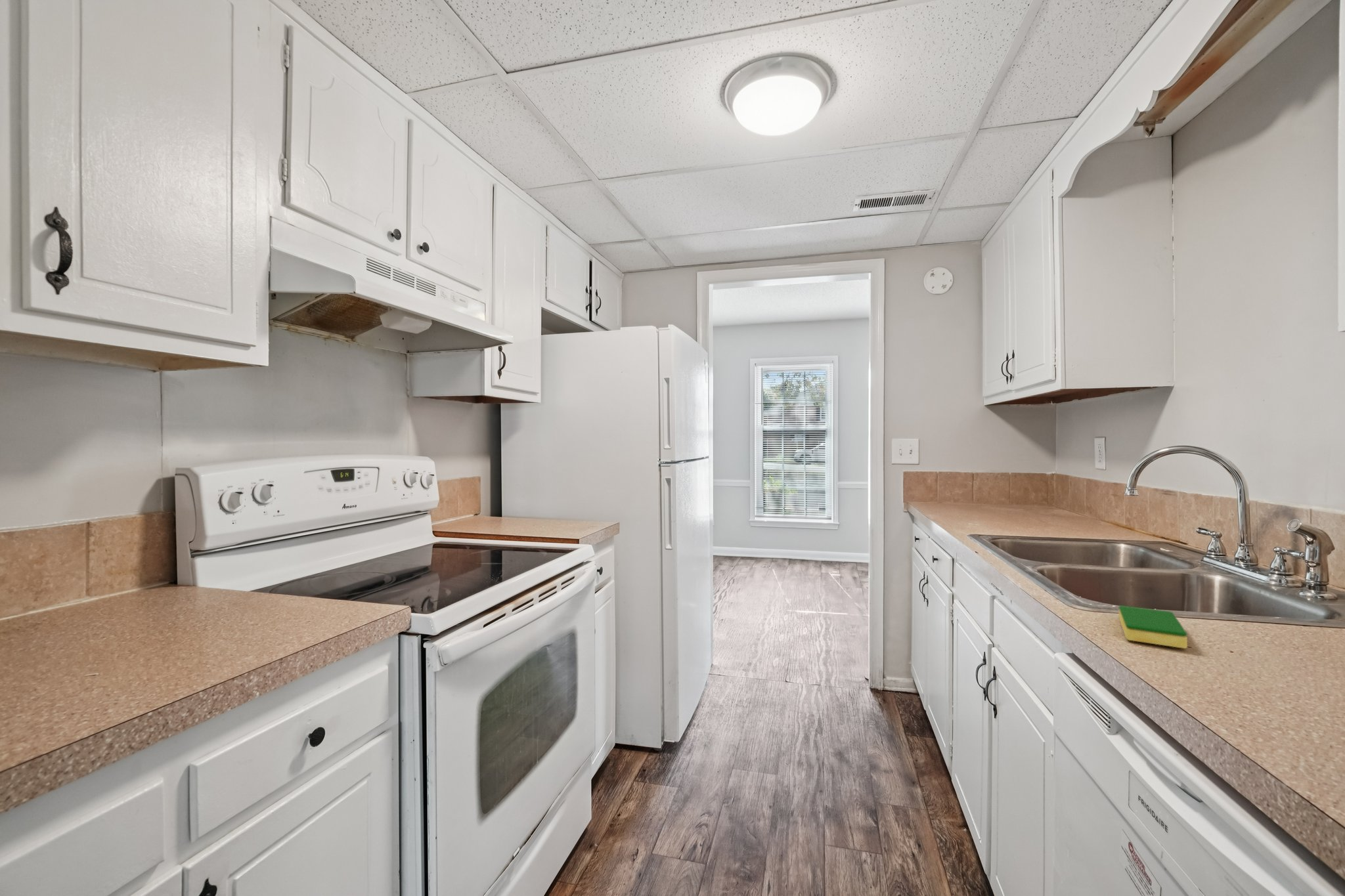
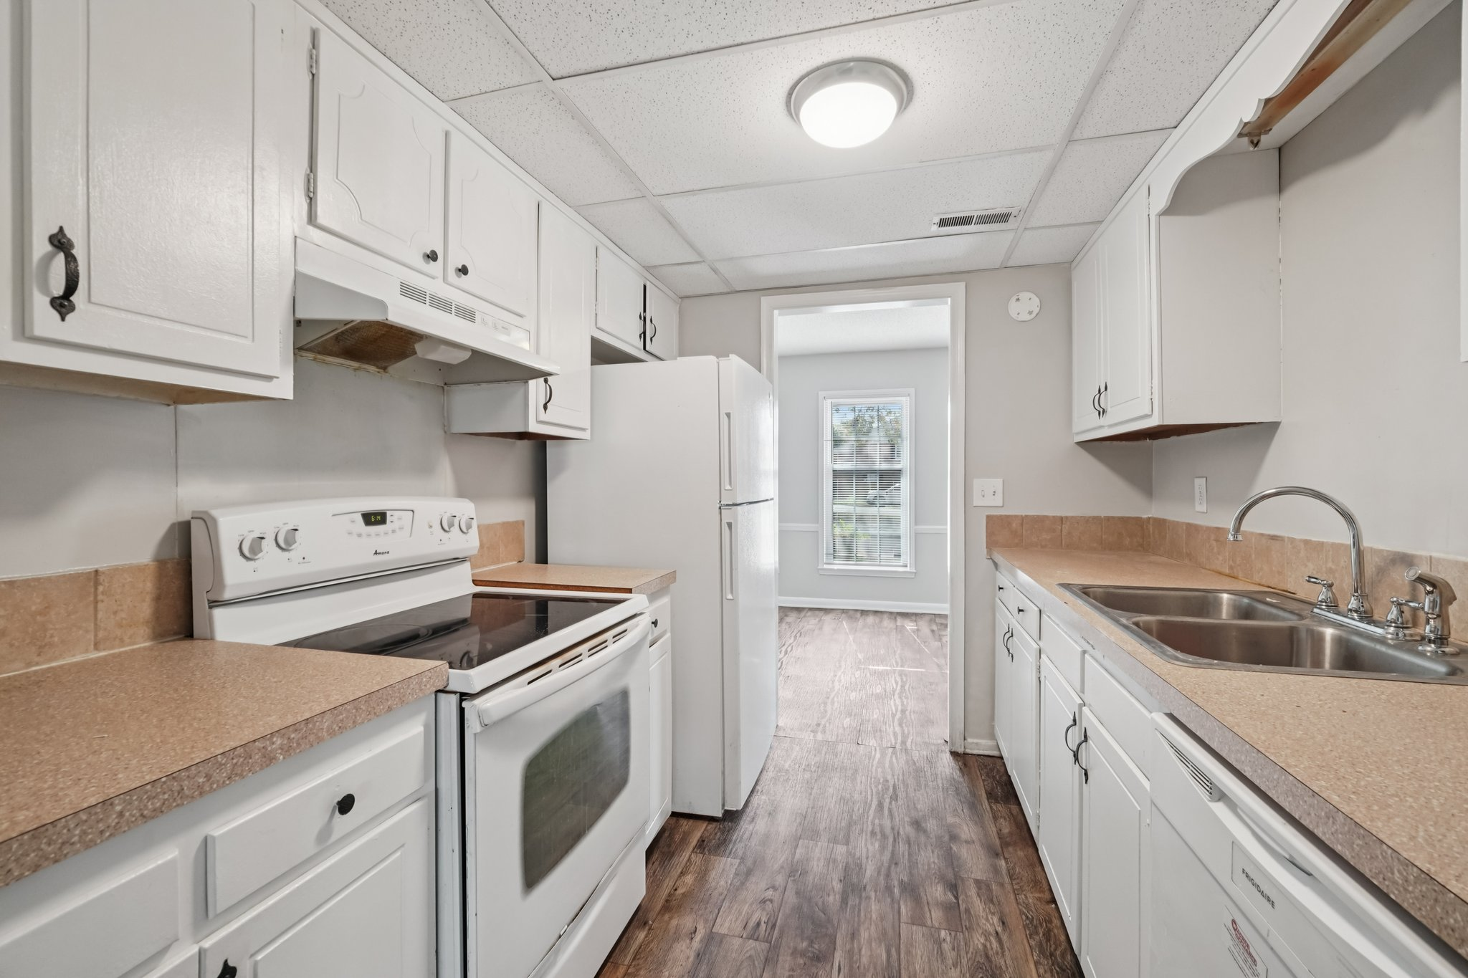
- dish sponge [1118,605,1188,649]
